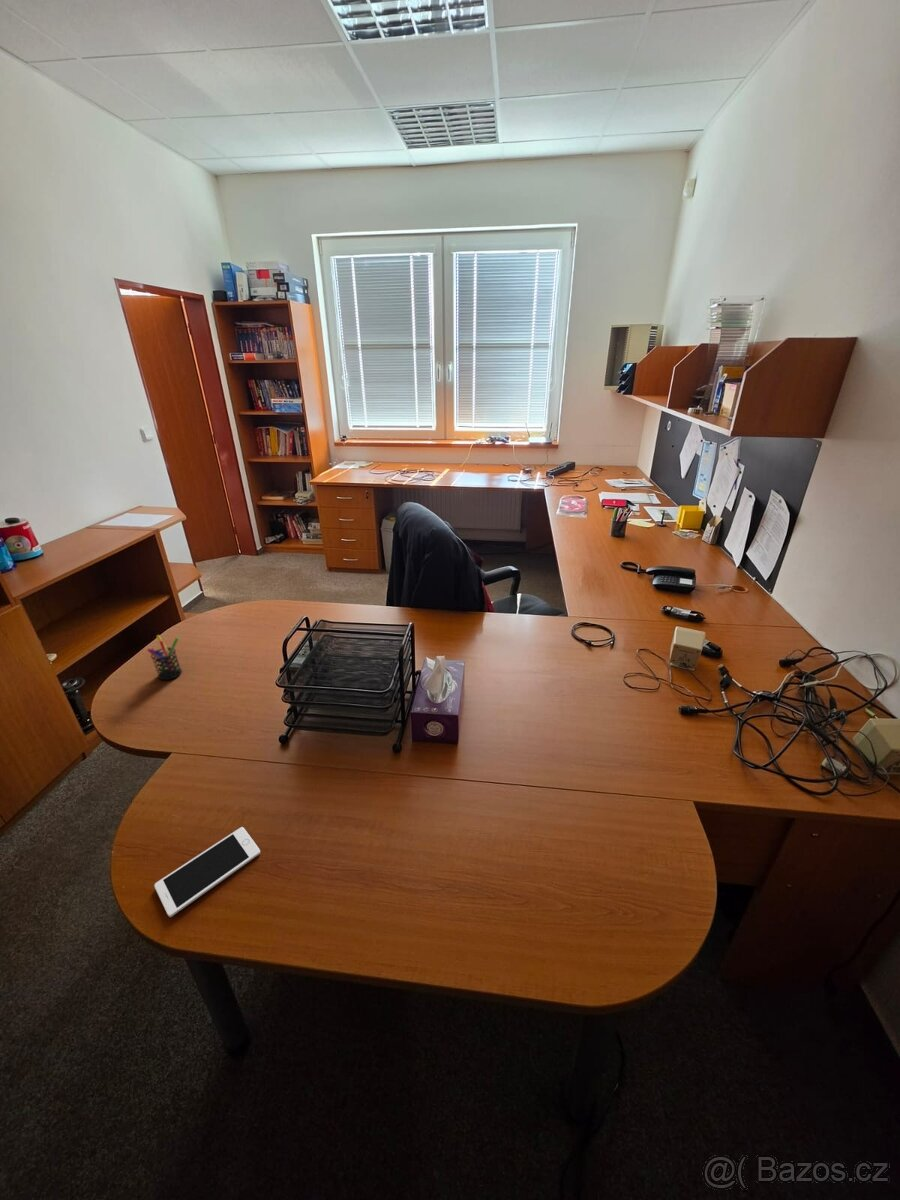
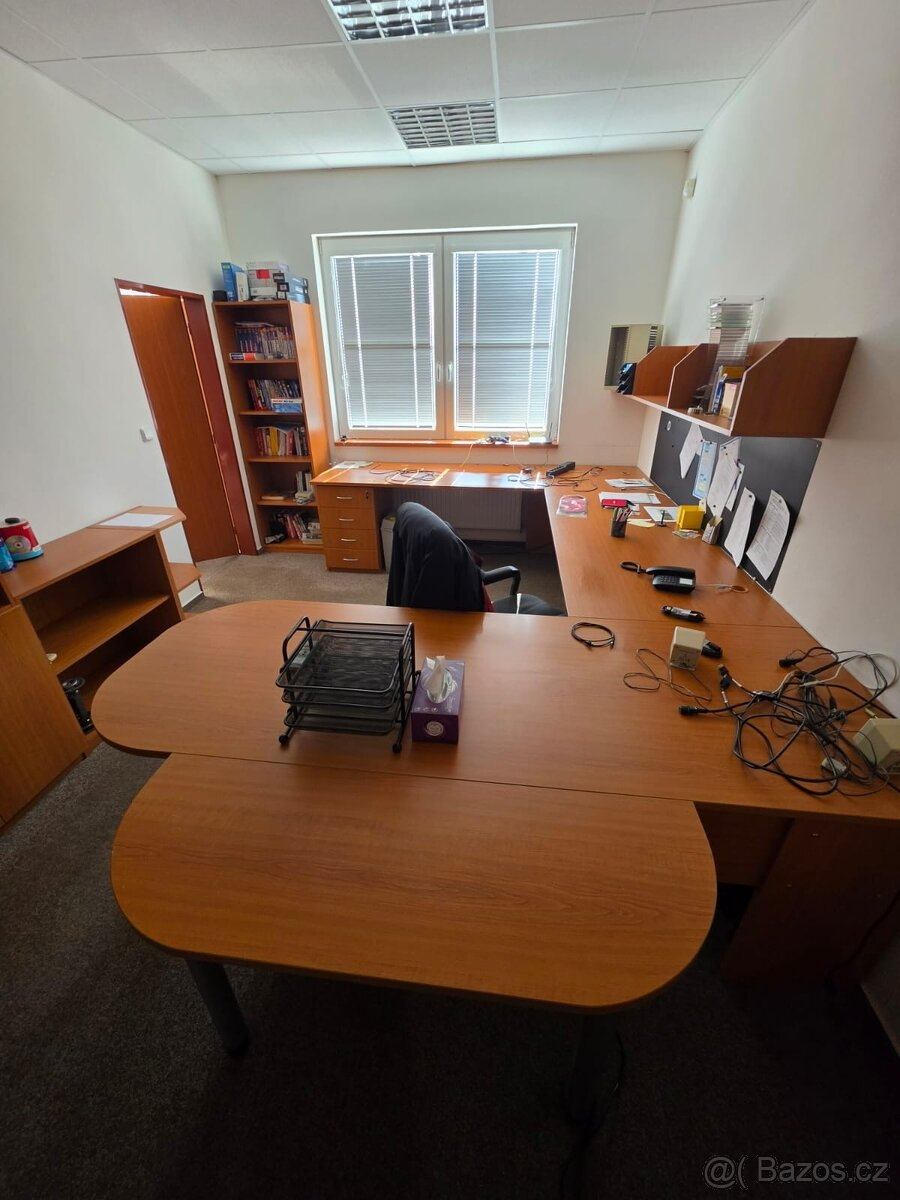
- pen holder [147,634,183,681]
- cell phone [153,826,261,918]
